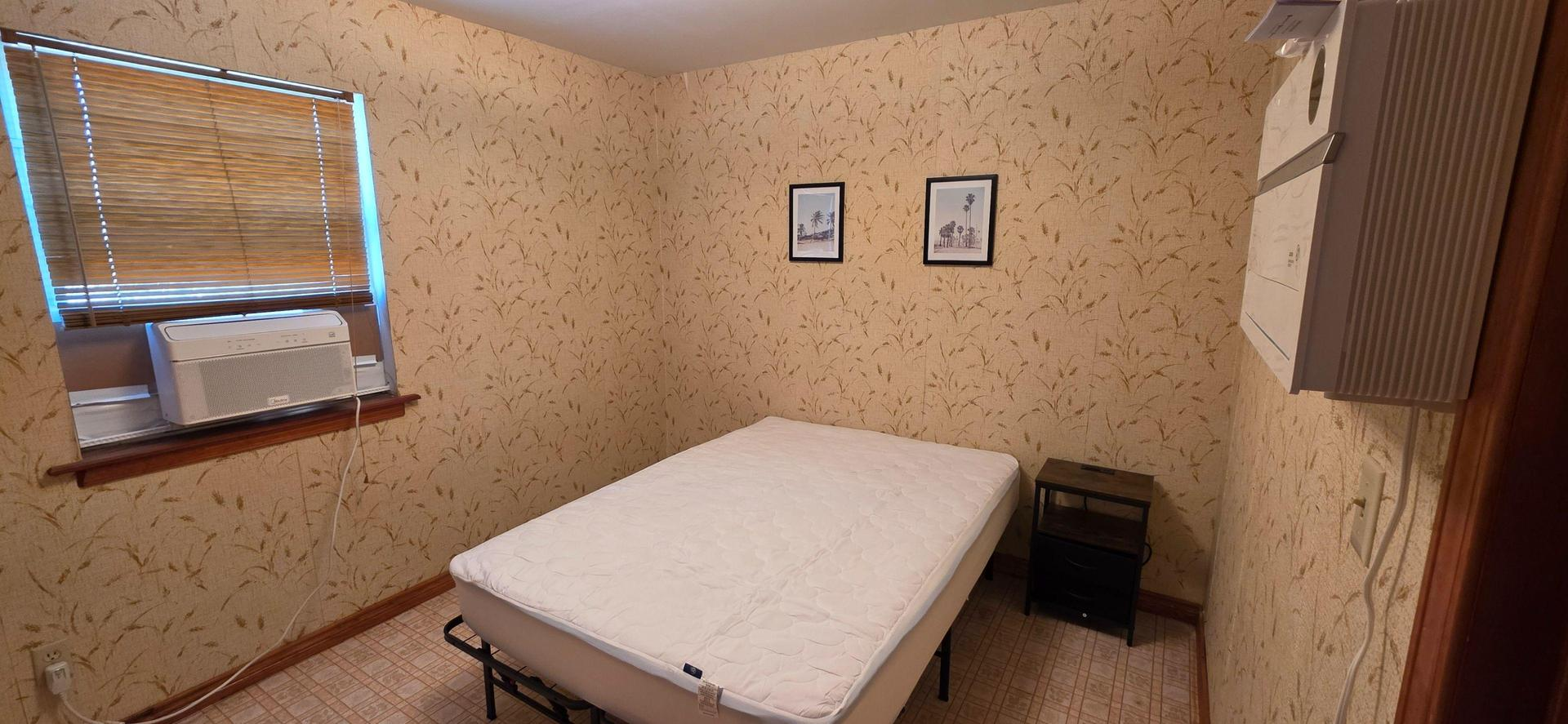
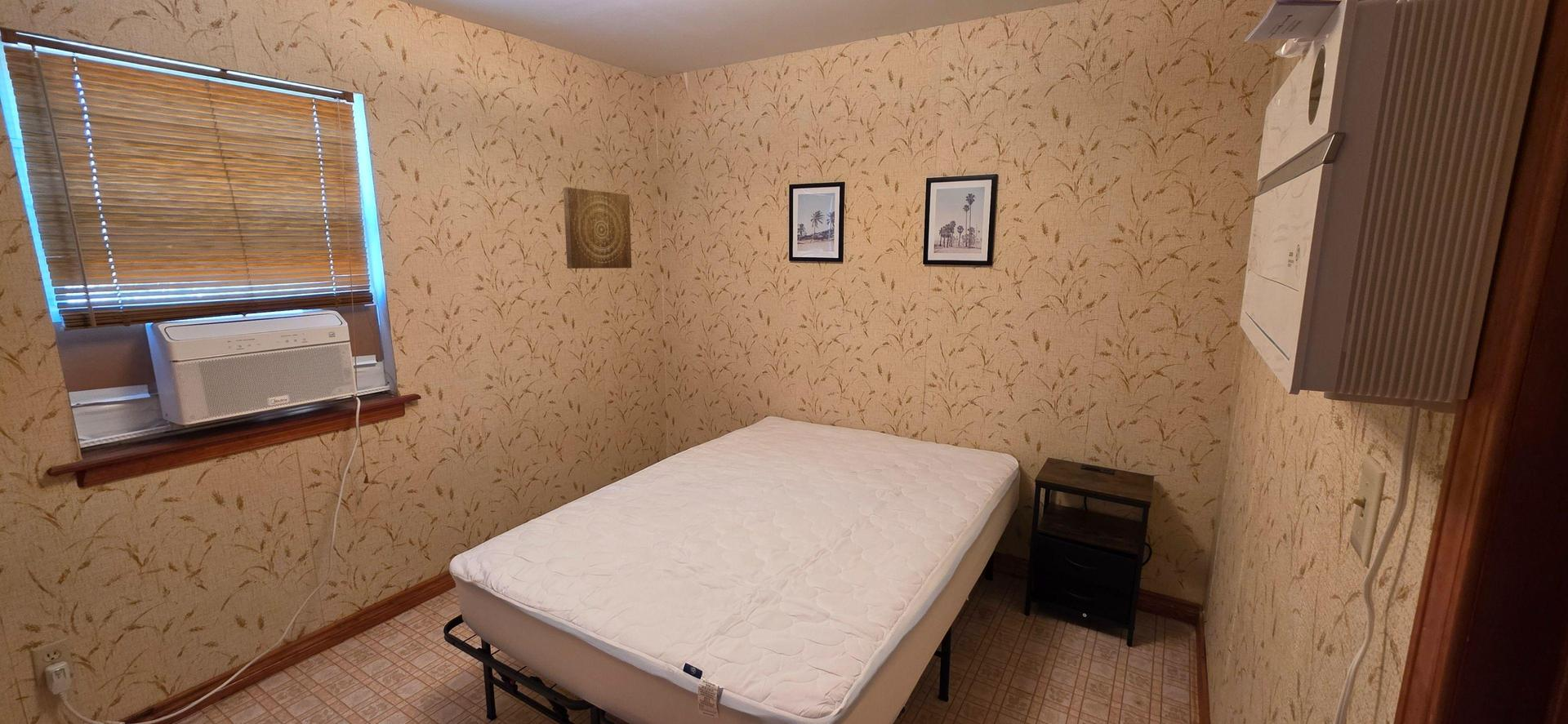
+ wall art [563,186,632,269]
